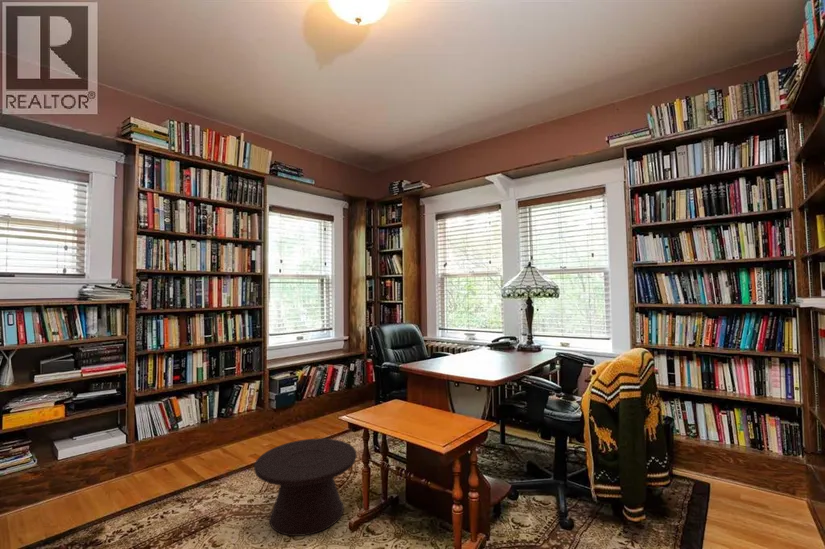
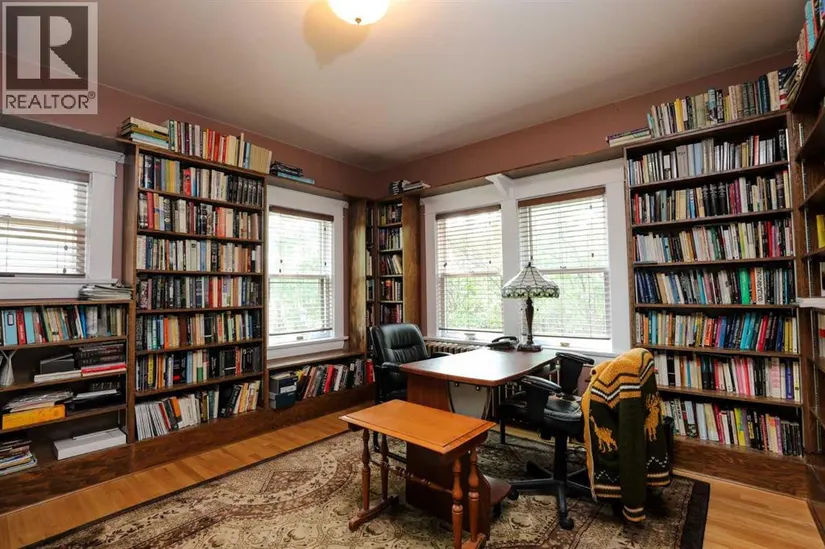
- side table [253,437,357,537]
